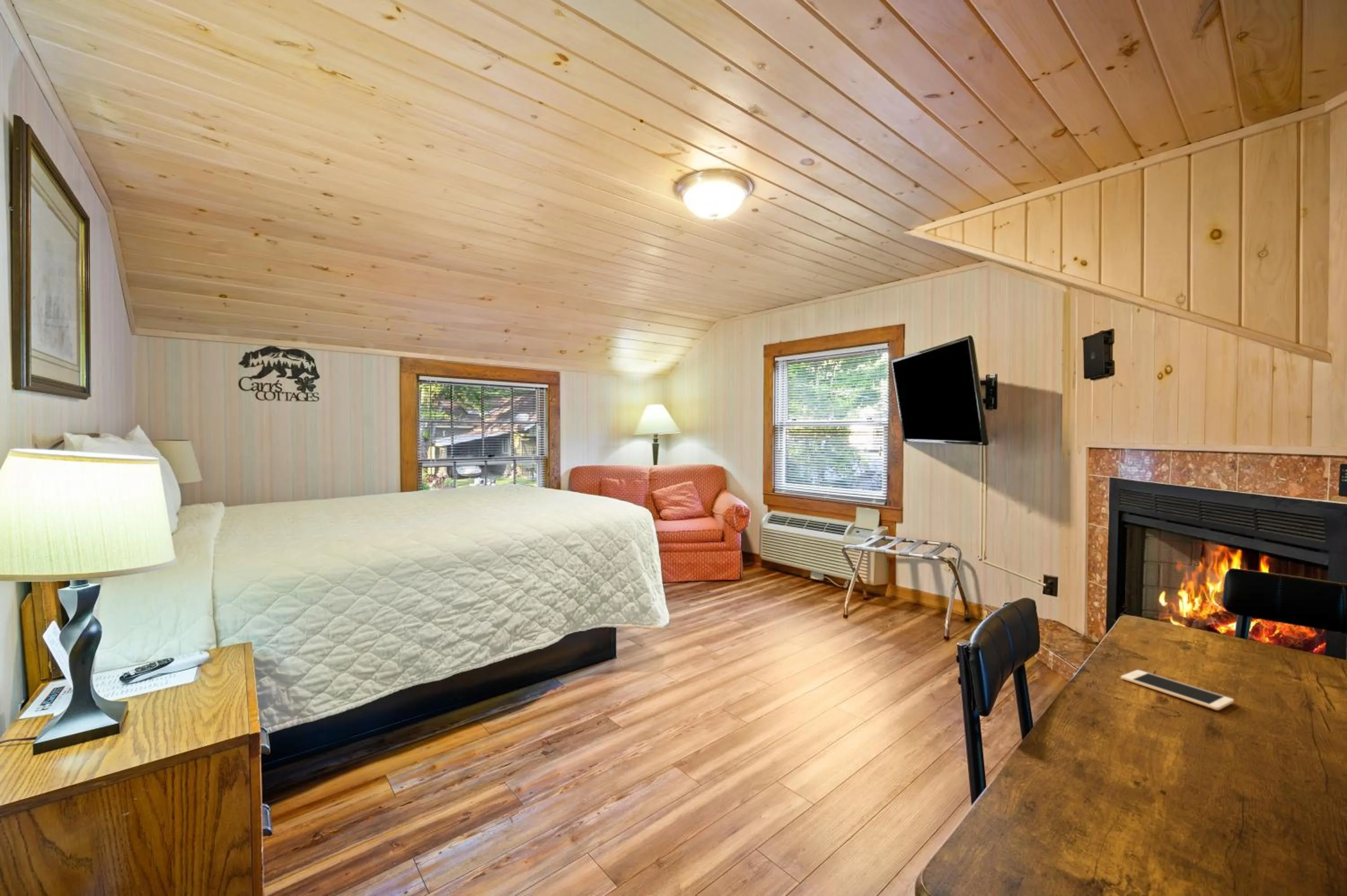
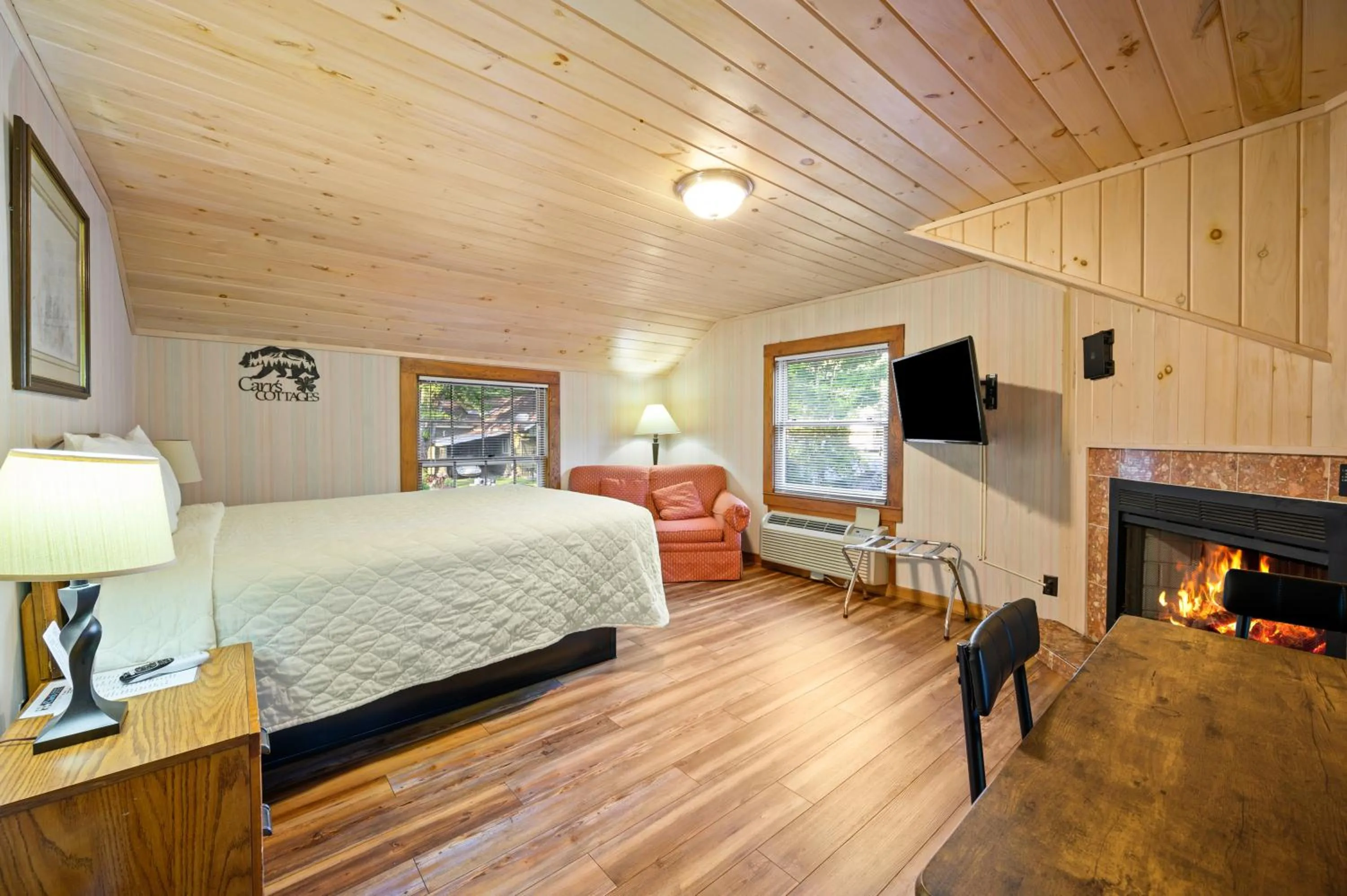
- cell phone [1121,669,1234,711]
